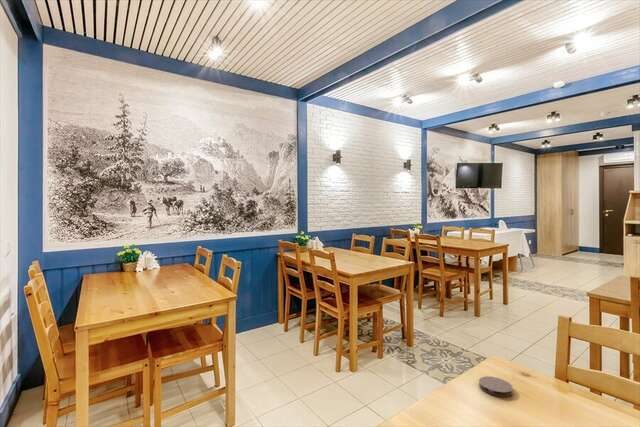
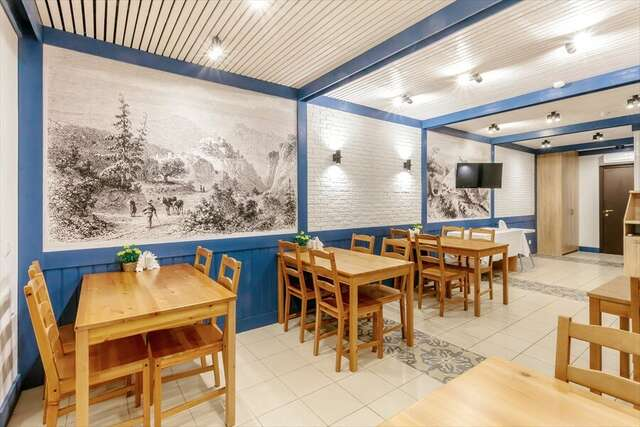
- coaster [478,375,514,397]
